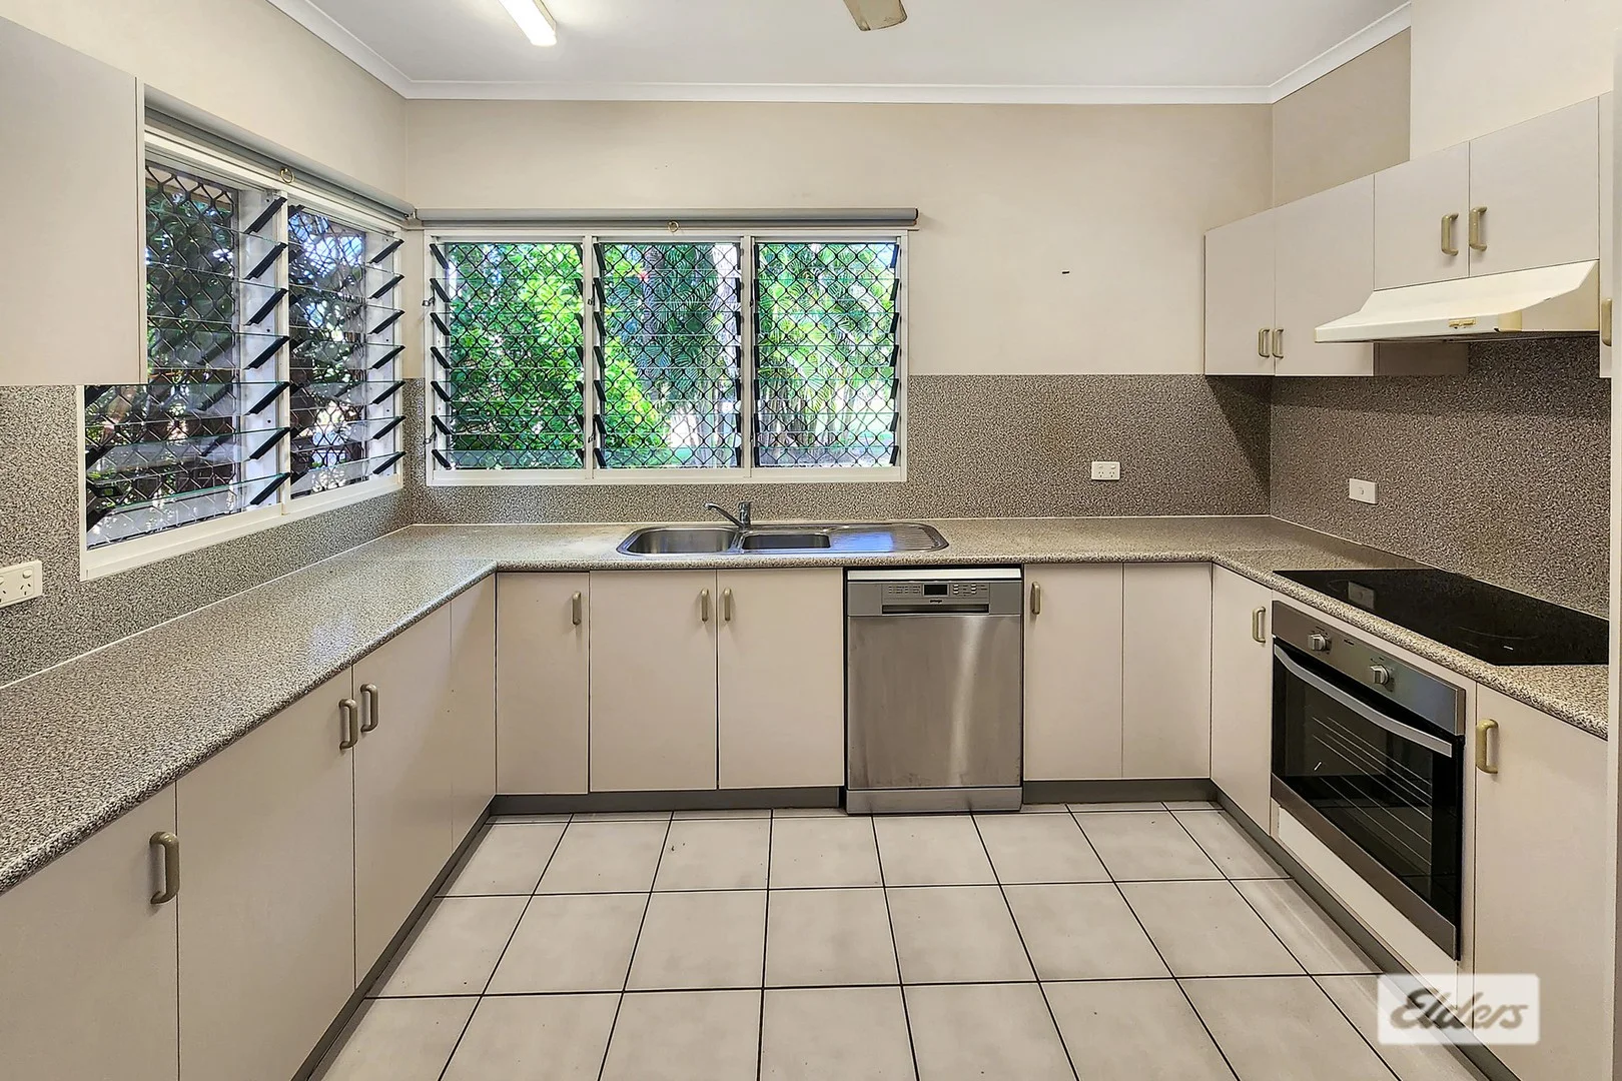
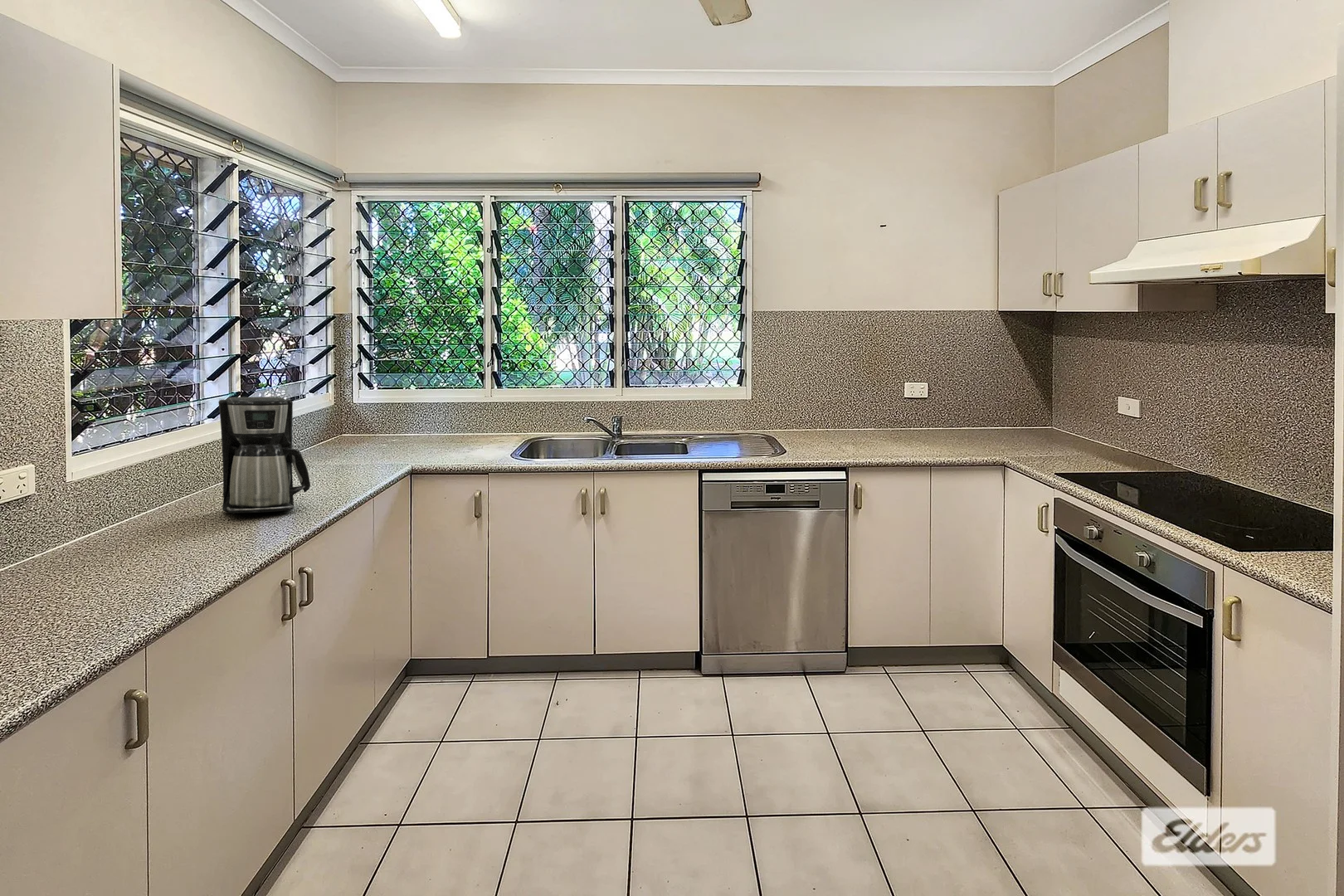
+ coffee maker [217,397,311,515]
